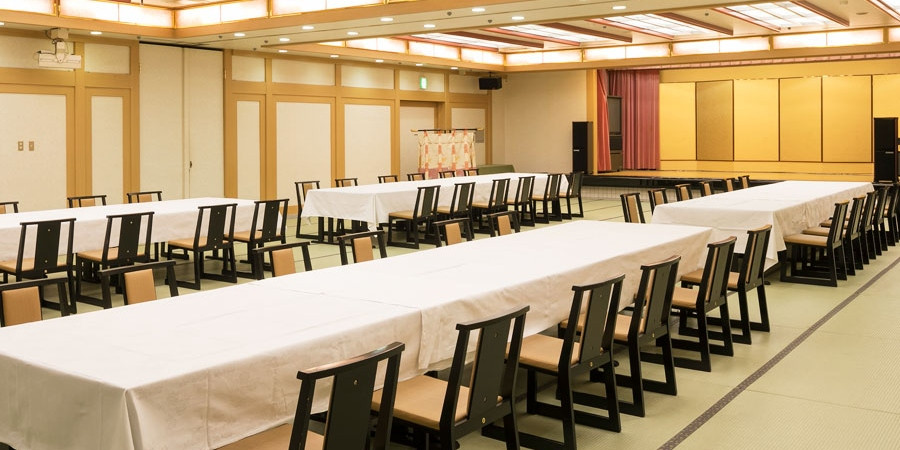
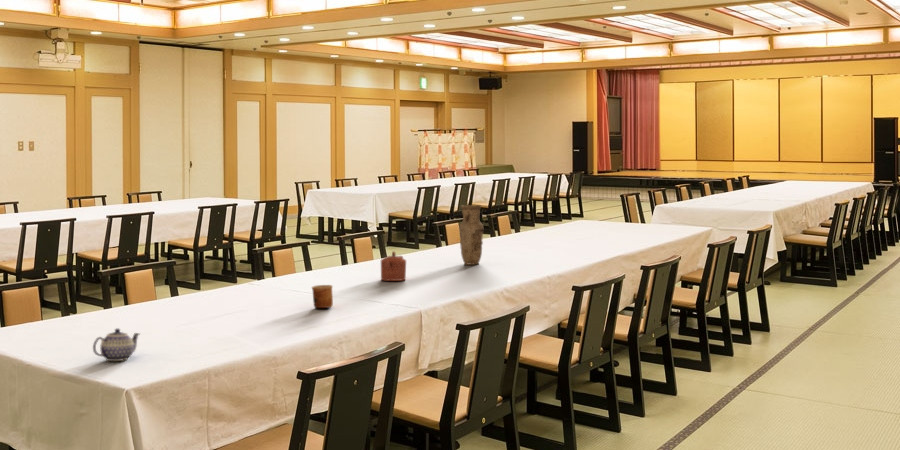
+ teapot [380,250,407,282]
+ teapot [92,327,141,362]
+ cup [311,284,334,309]
+ vase [458,204,484,266]
